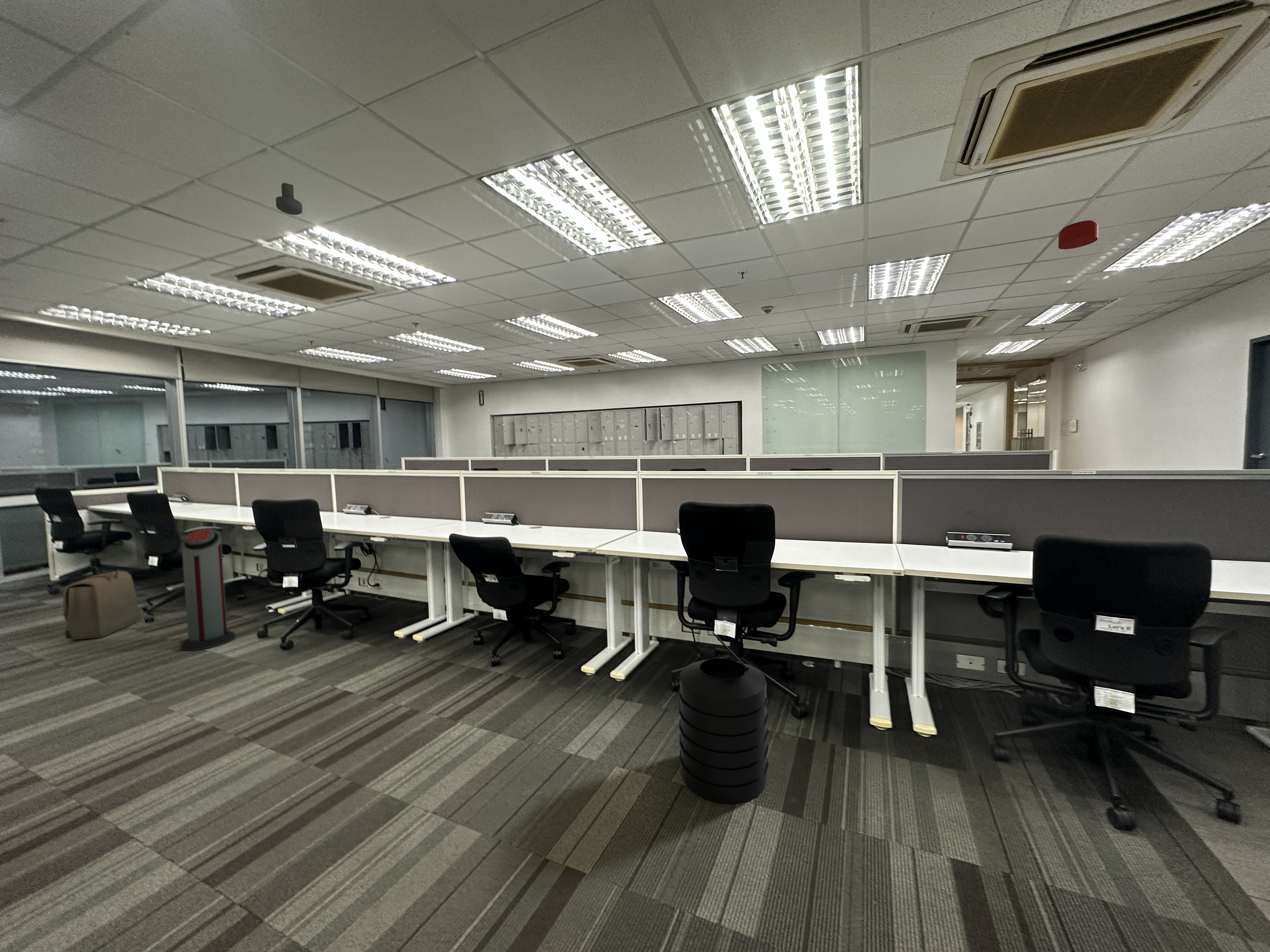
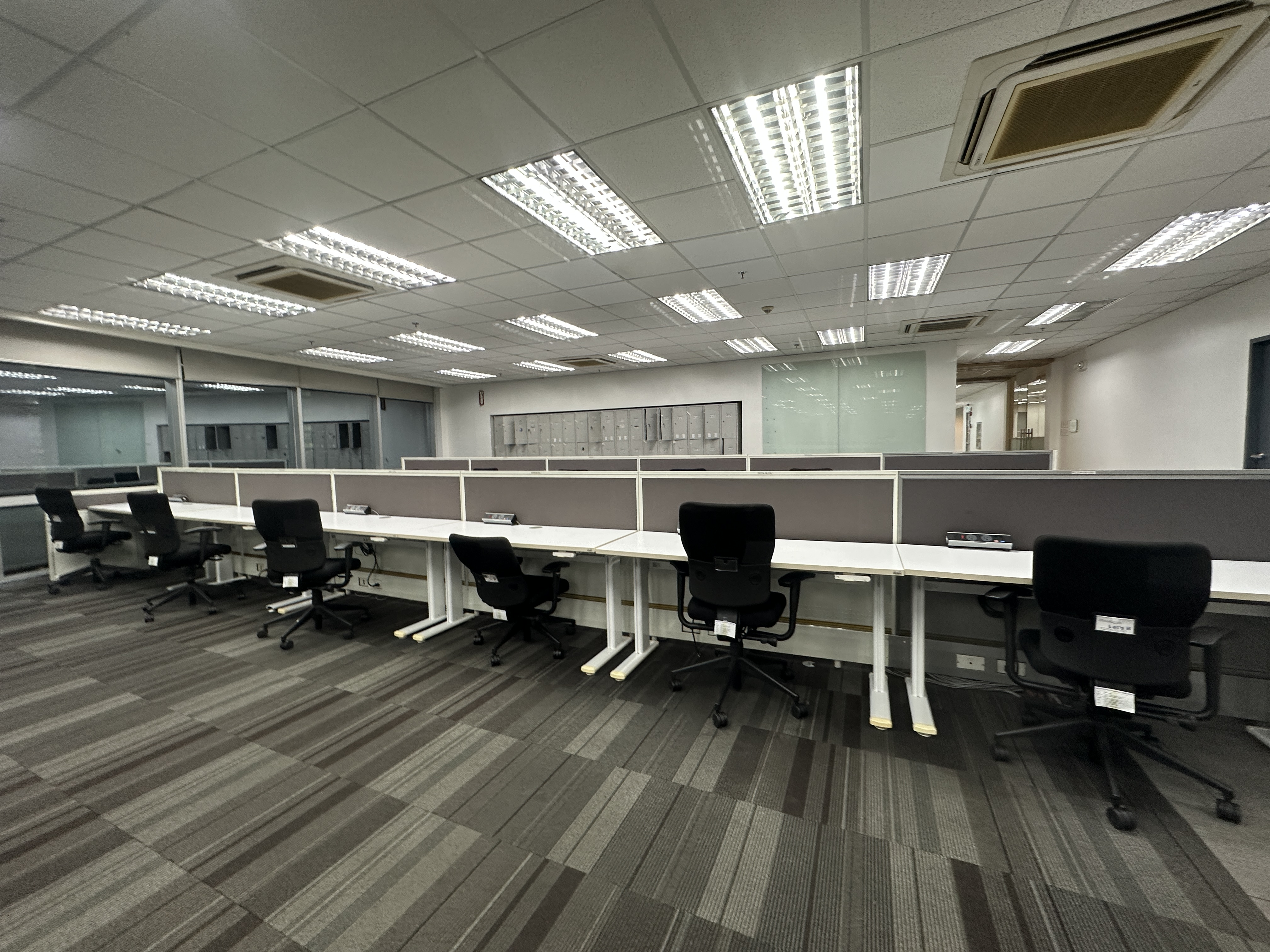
- security camera [275,182,303,215]
- trash can [678,632,769,804]
- air purifier [180,529,236,651]
- smoke detector [1058,220,1099,250]
- backpack [63,570,141,640]
